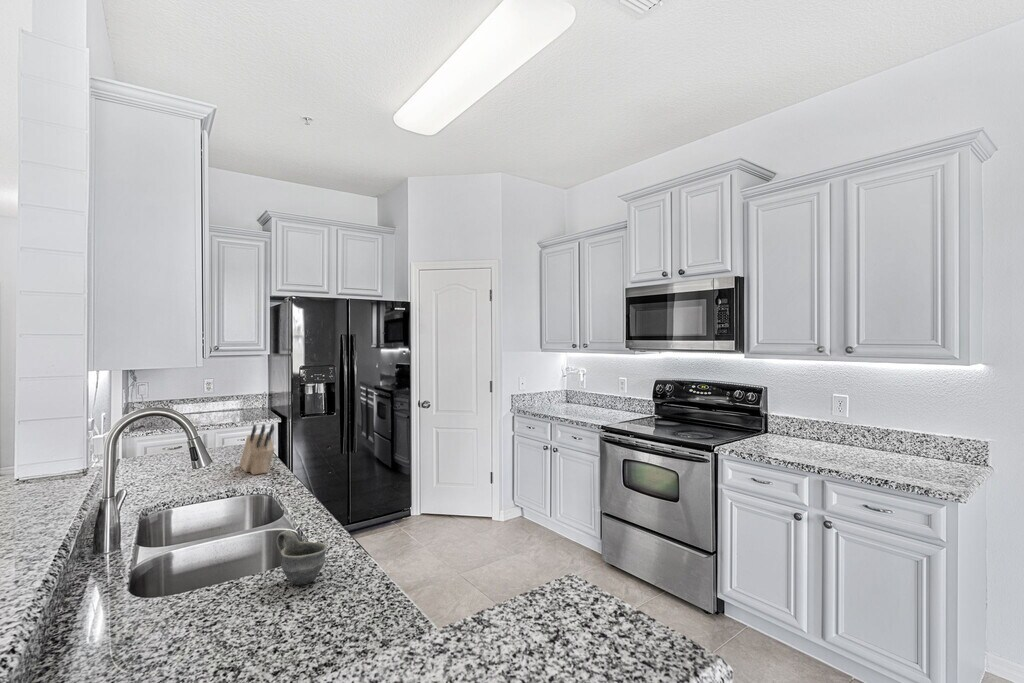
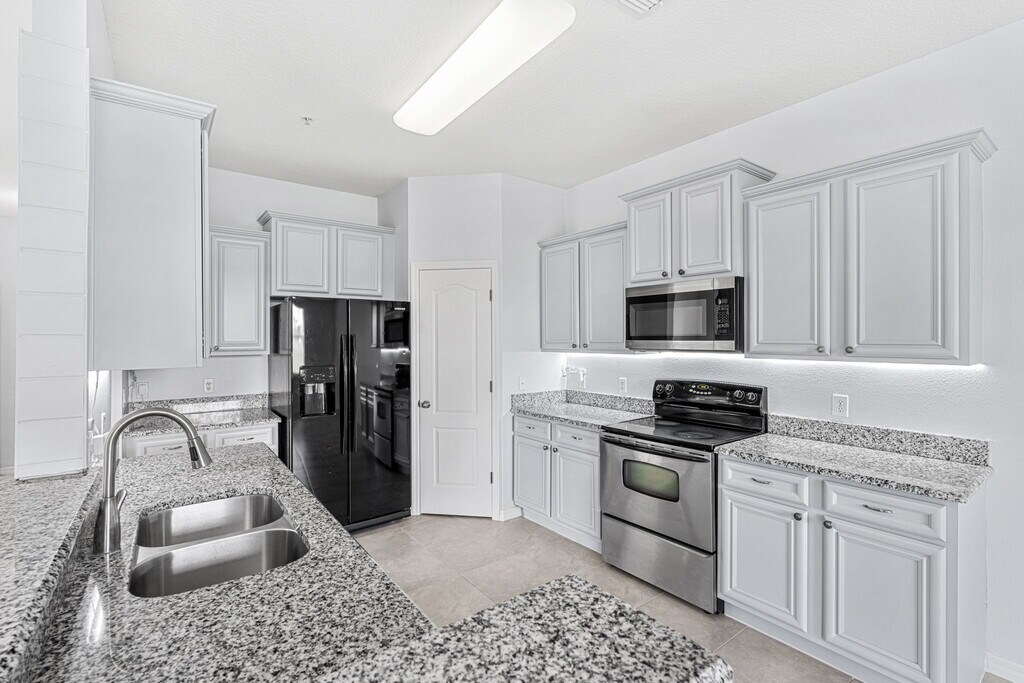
- cup [276,529,328,586]
- knife block [238,423,275,476]
